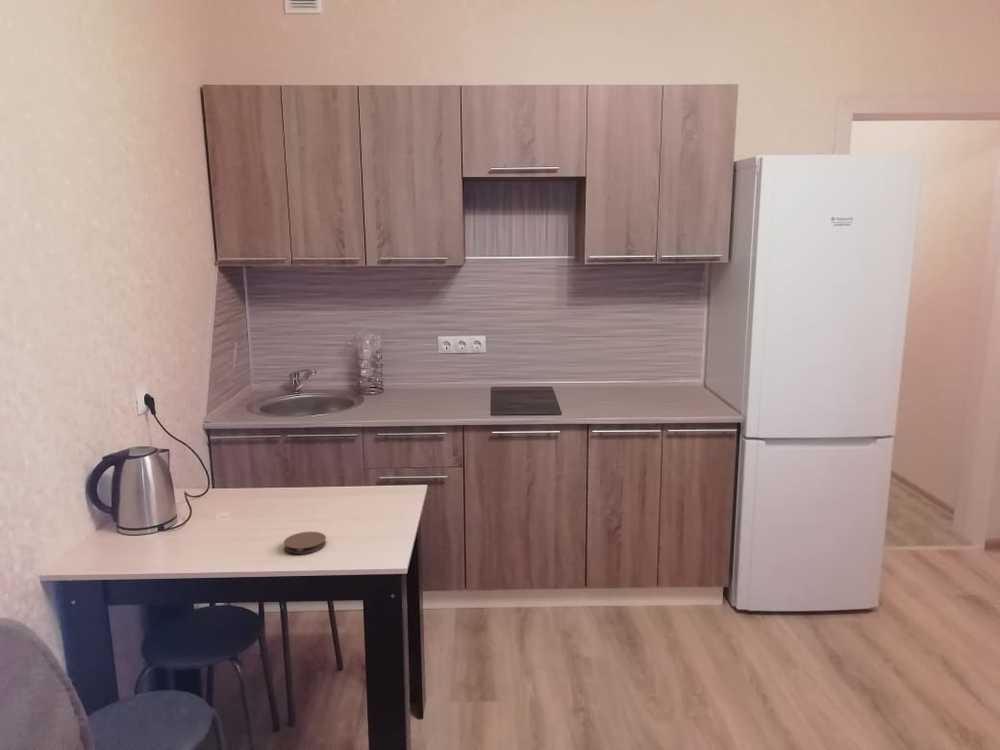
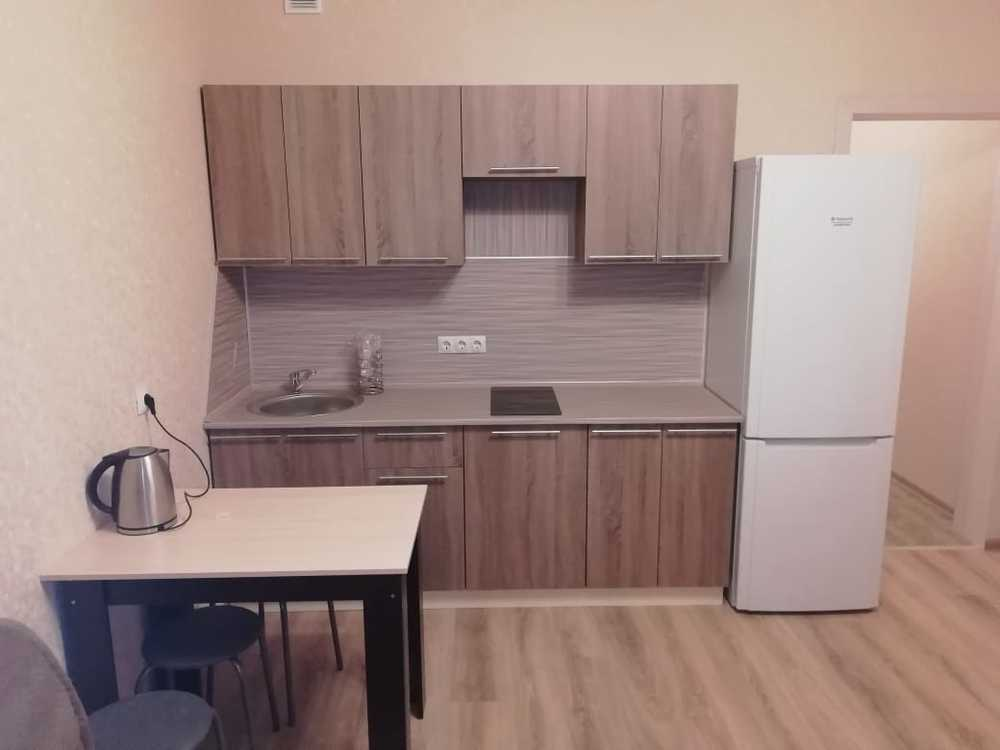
- coaster [283,531,327,555]
